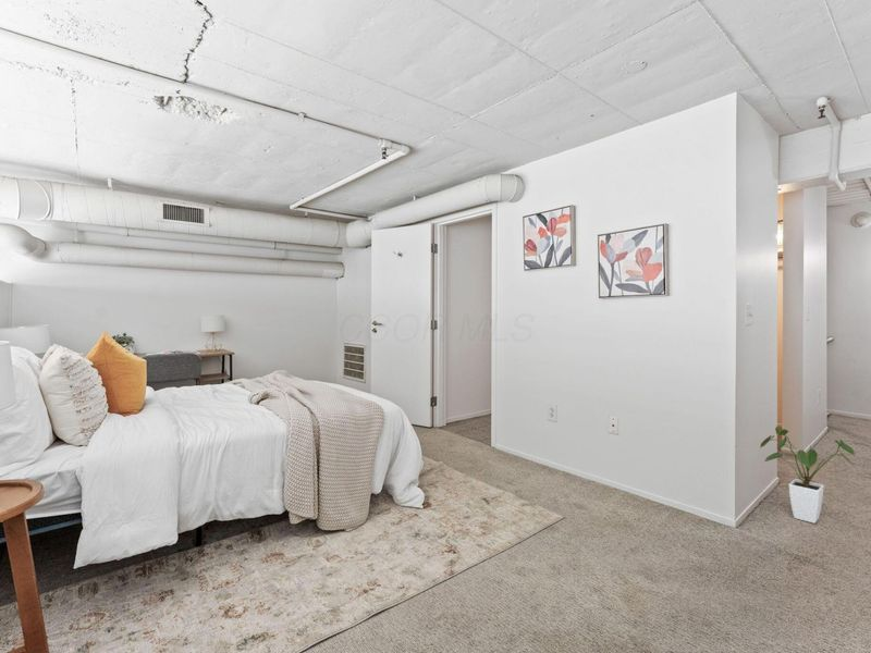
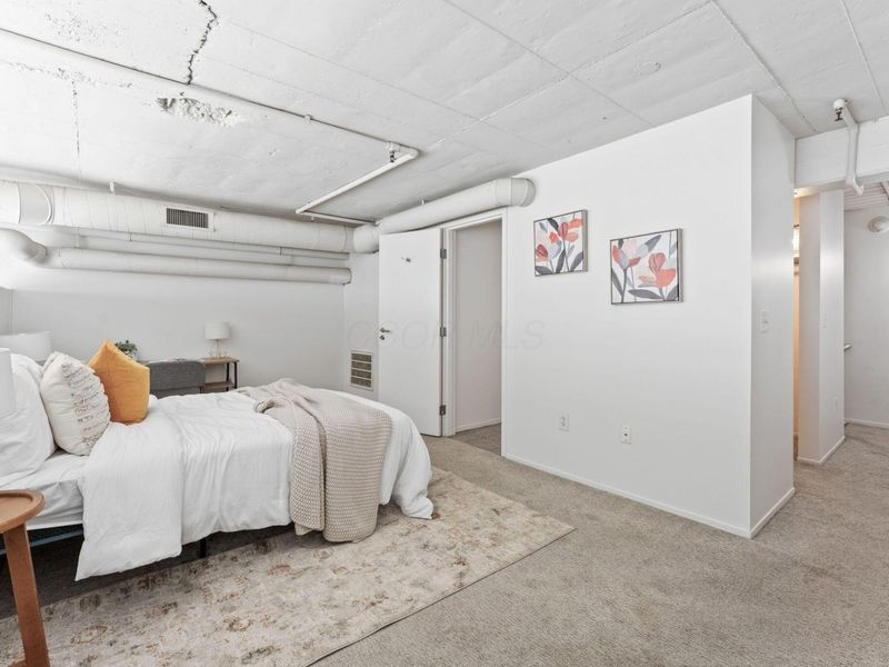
- house plant [759,426,856,525]
